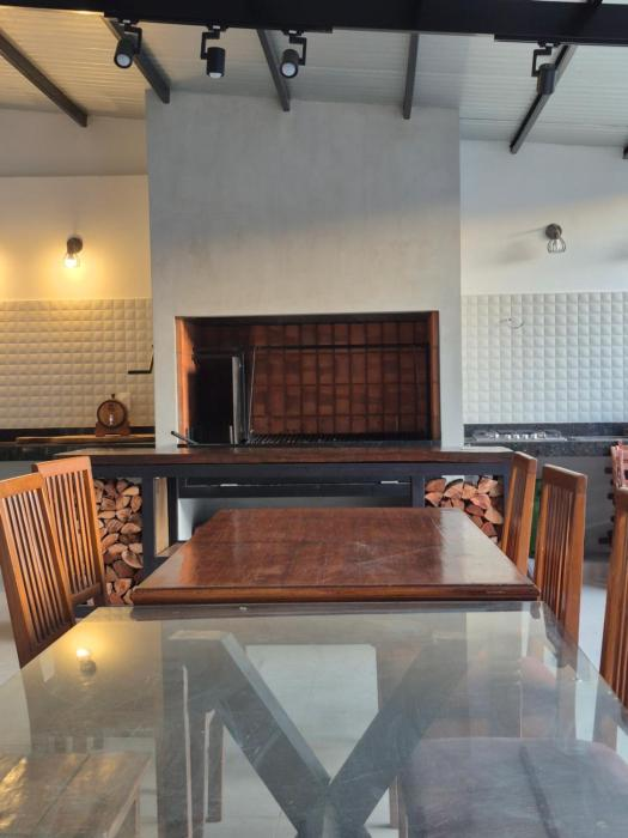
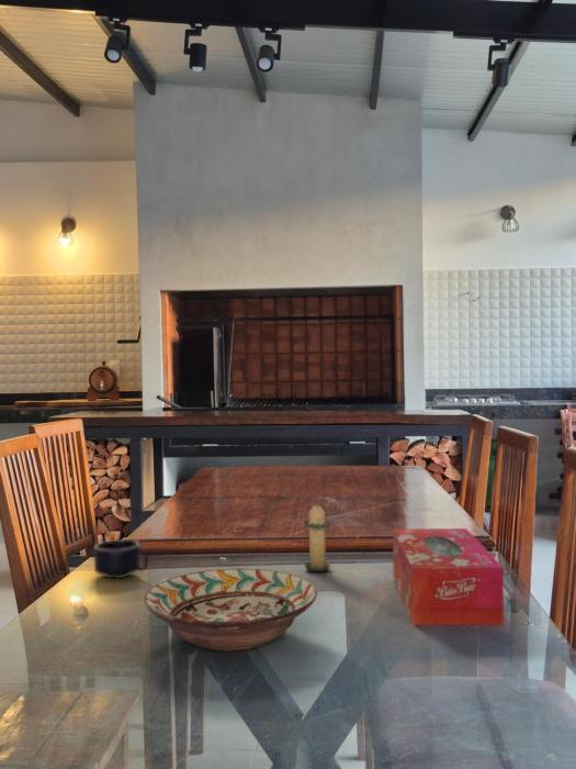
+ mug [92,538,149,579]
+ tissue box [392,527,505,626]
+ candle [302,500,332,572]
+ decorative bowl [143,568,318,651]
